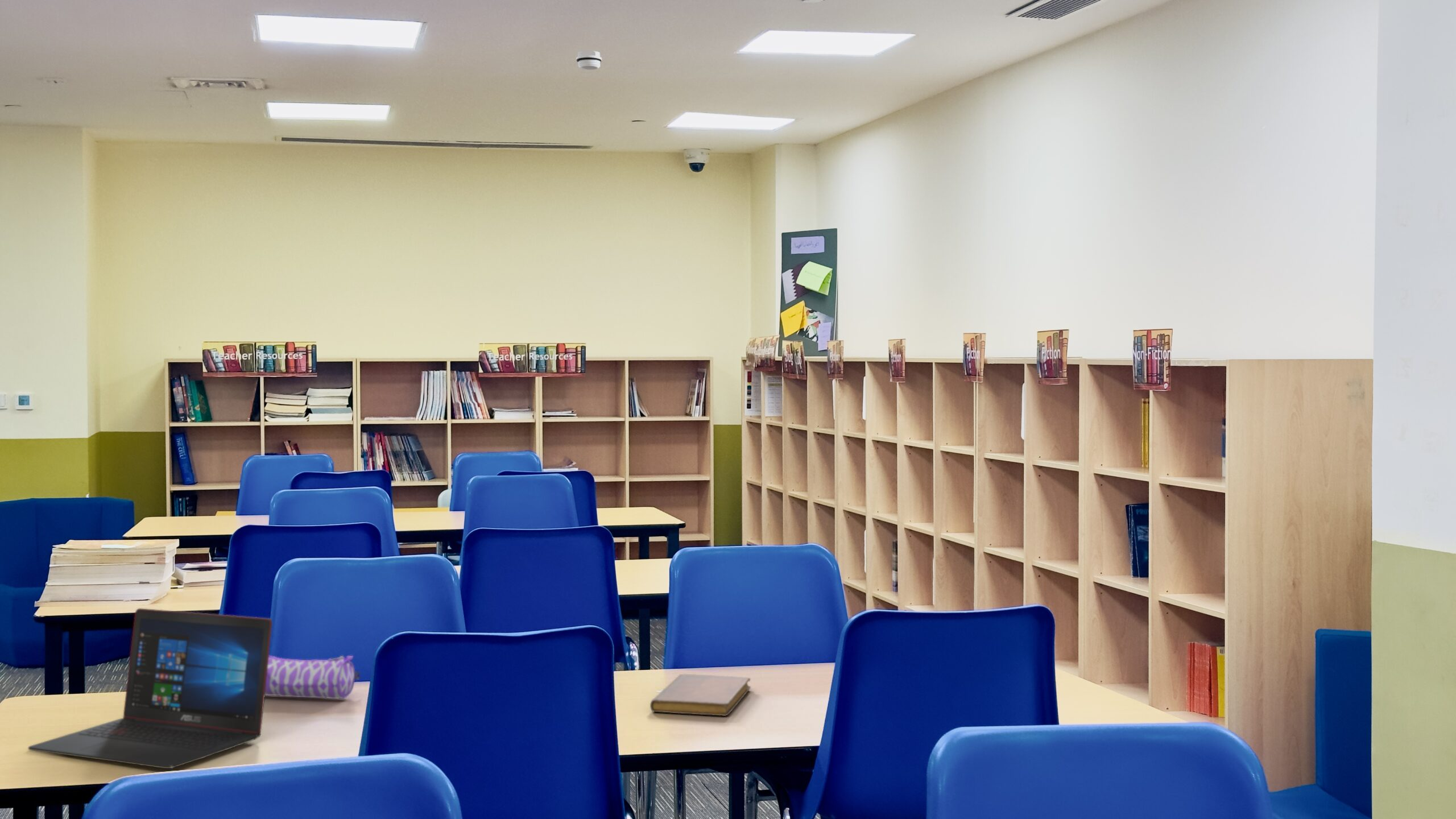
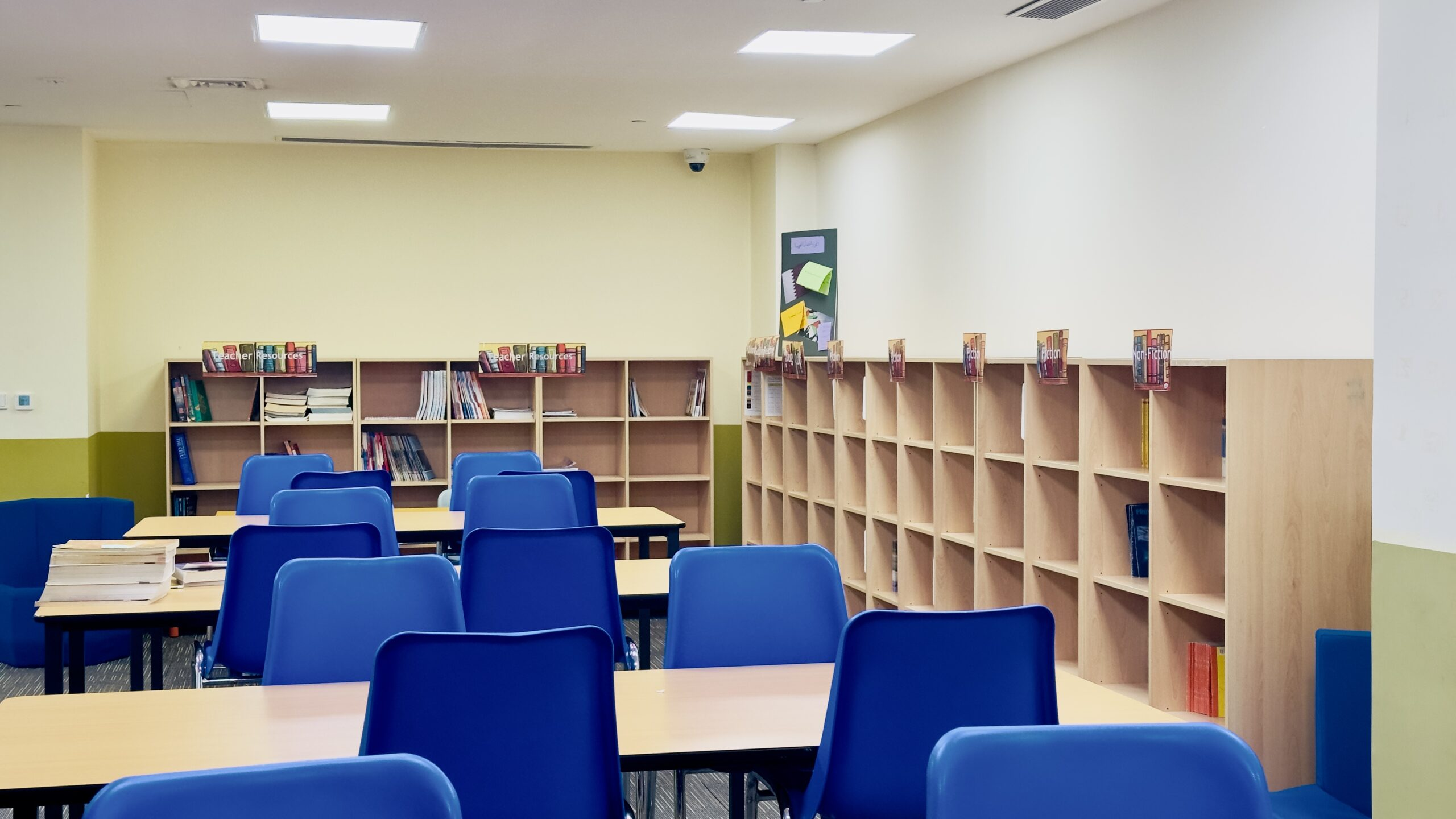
- pencil case [265,655,360,699]
- notebook [650,673,751,717]
- laptop [28,607,273,769]
- smoke detector [576,50,602,71]
